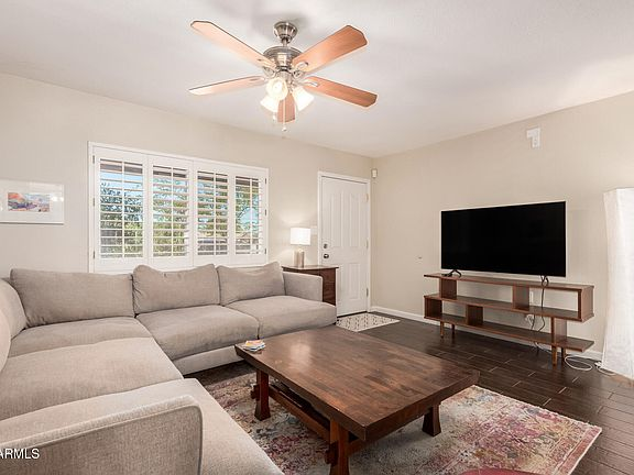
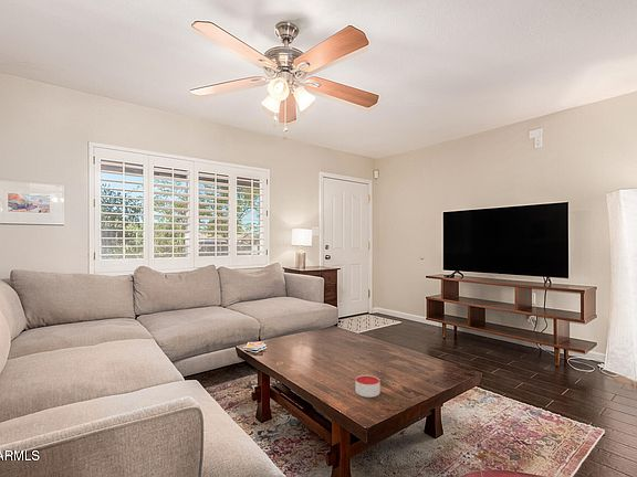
+ candle [355,374,382,399]
